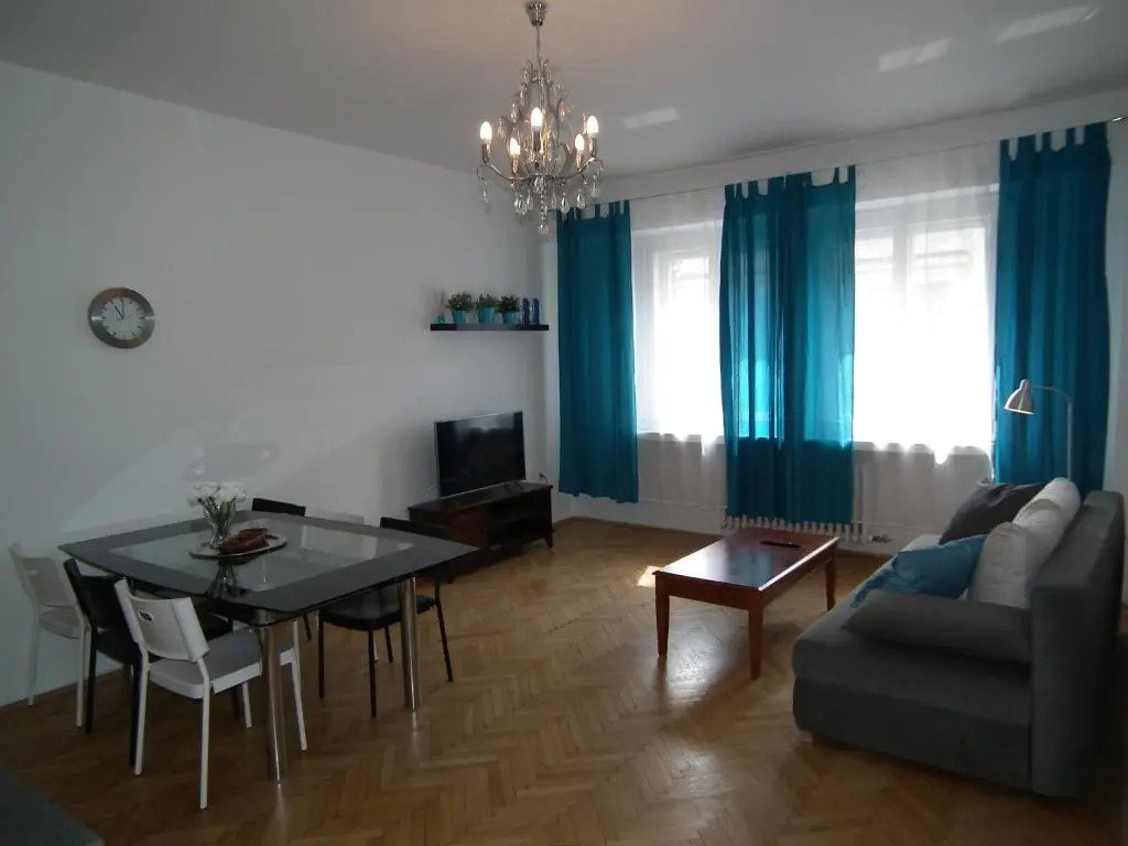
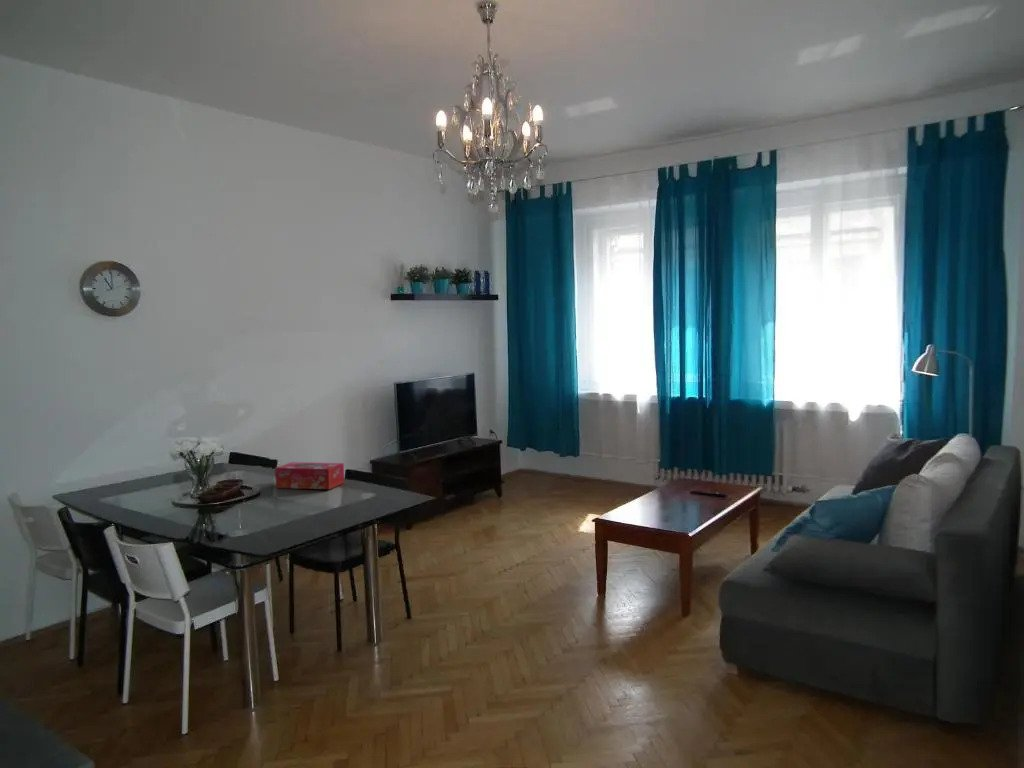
+ tissue box [274,461,345,490]
